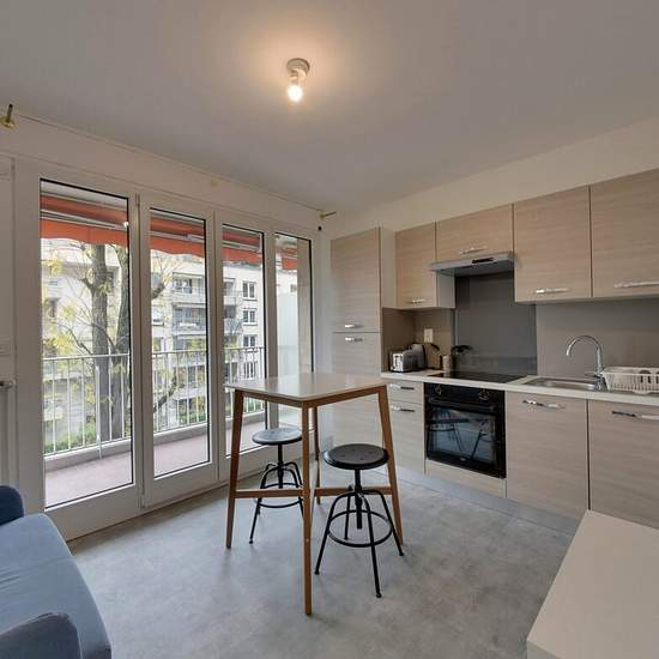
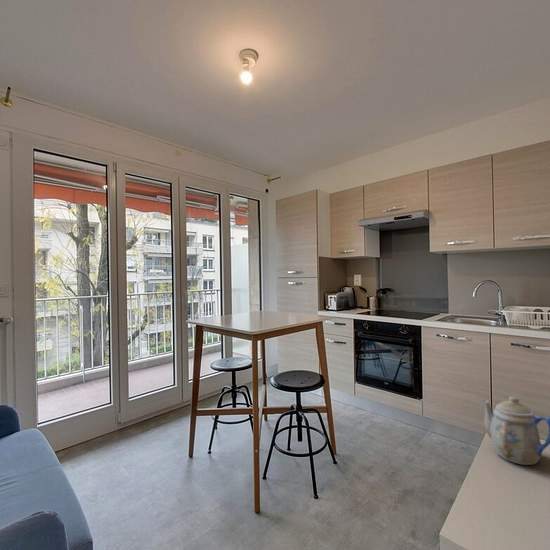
+ teapot [481,396,550,466]
